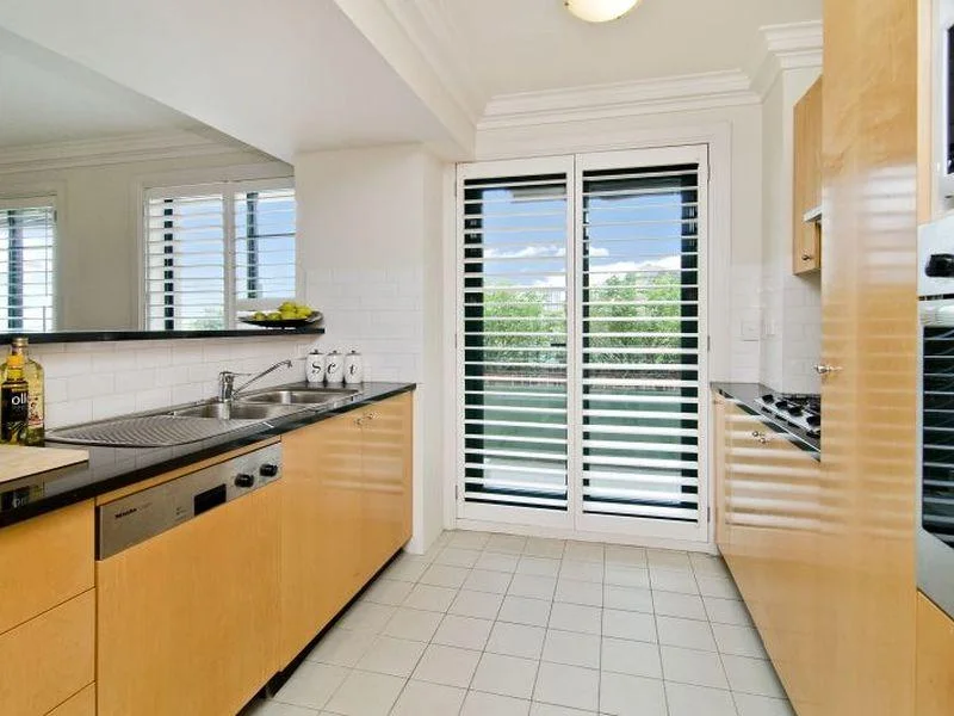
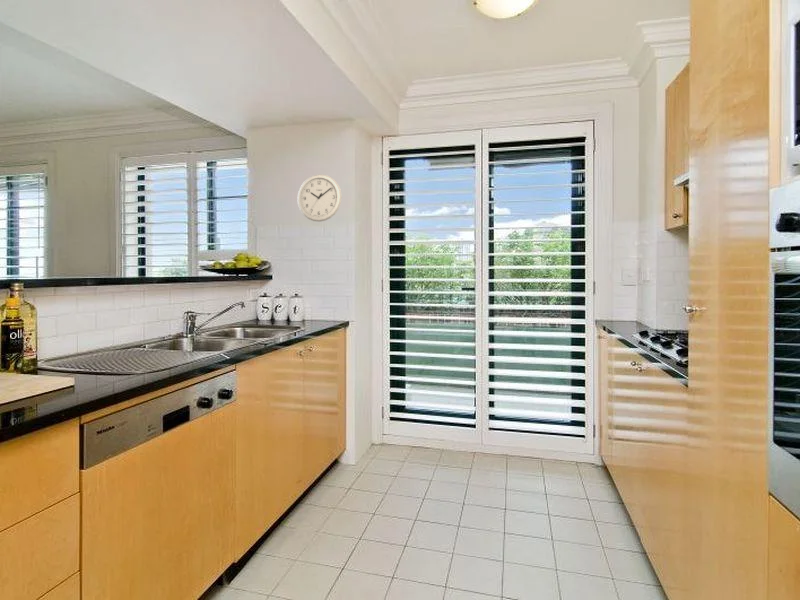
+ wall clock [296,173,343,223]
